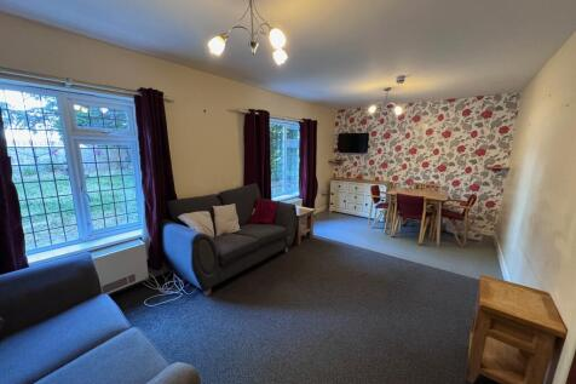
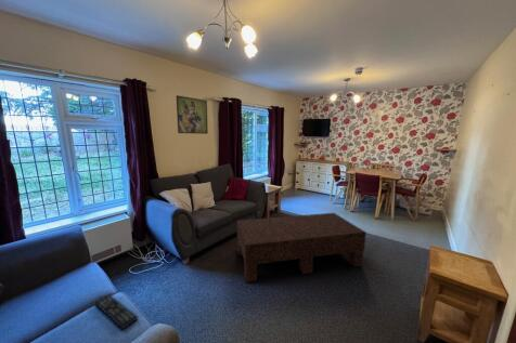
+ remote control [94,293,139,331]
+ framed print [176,94,209,135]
+ coffee table [236,212,367,283]
